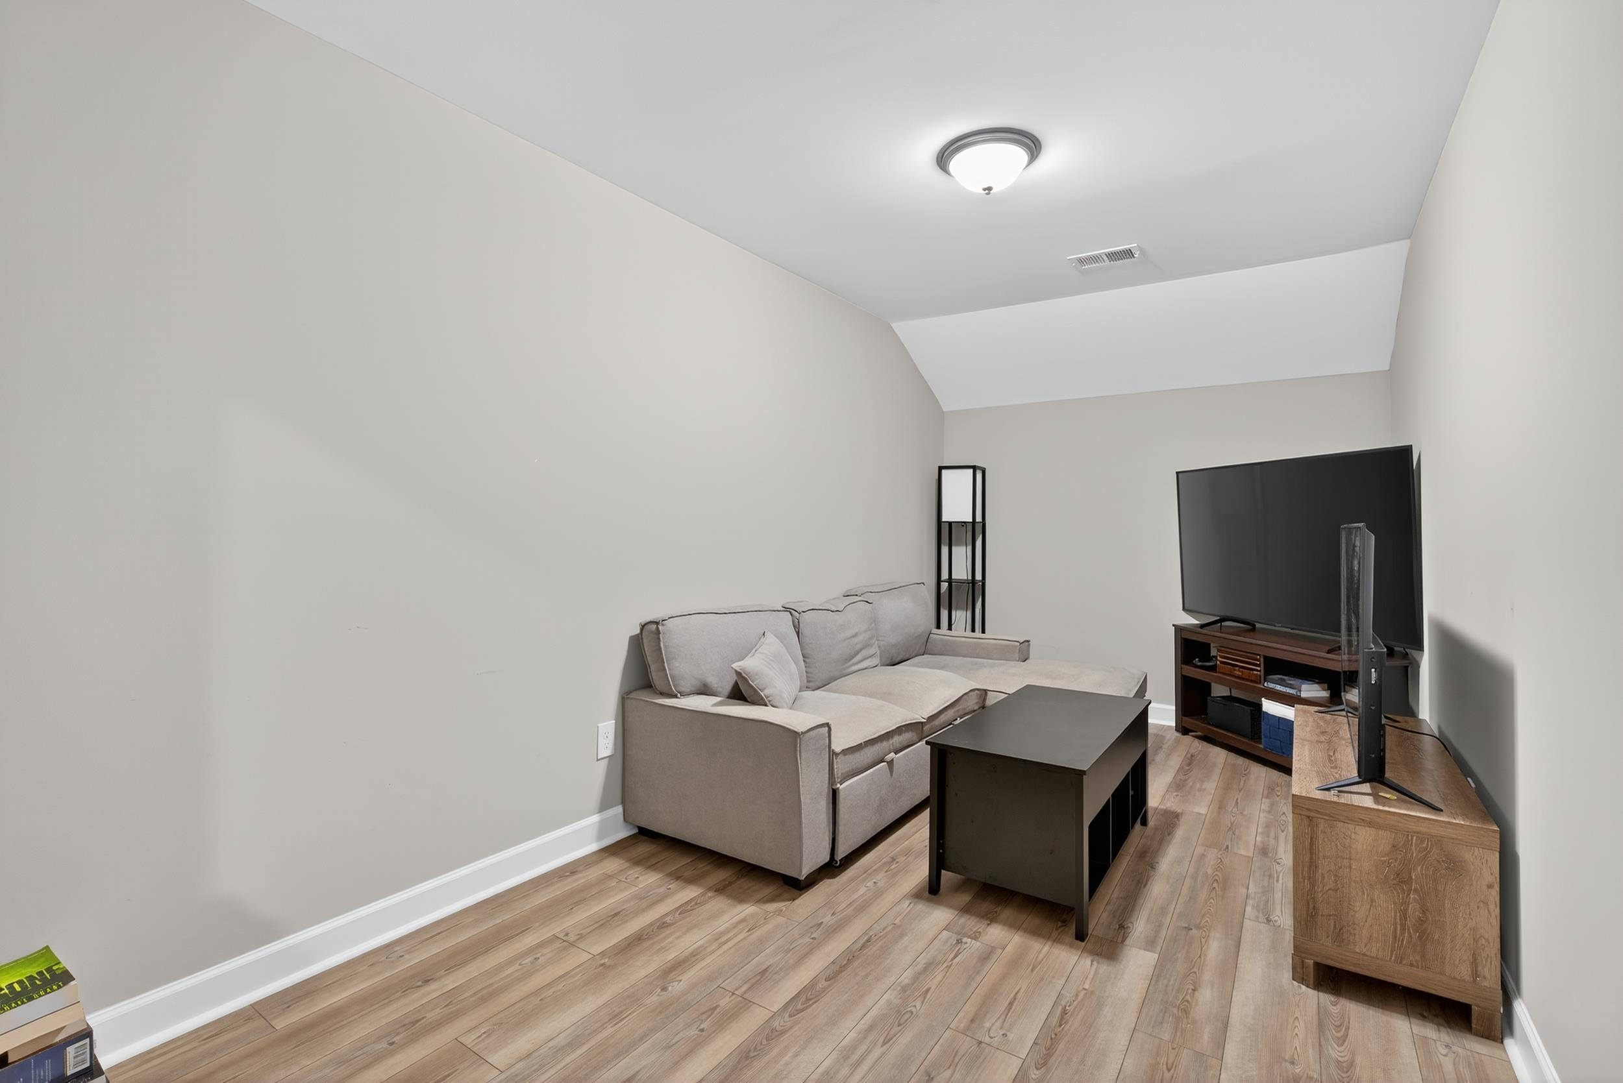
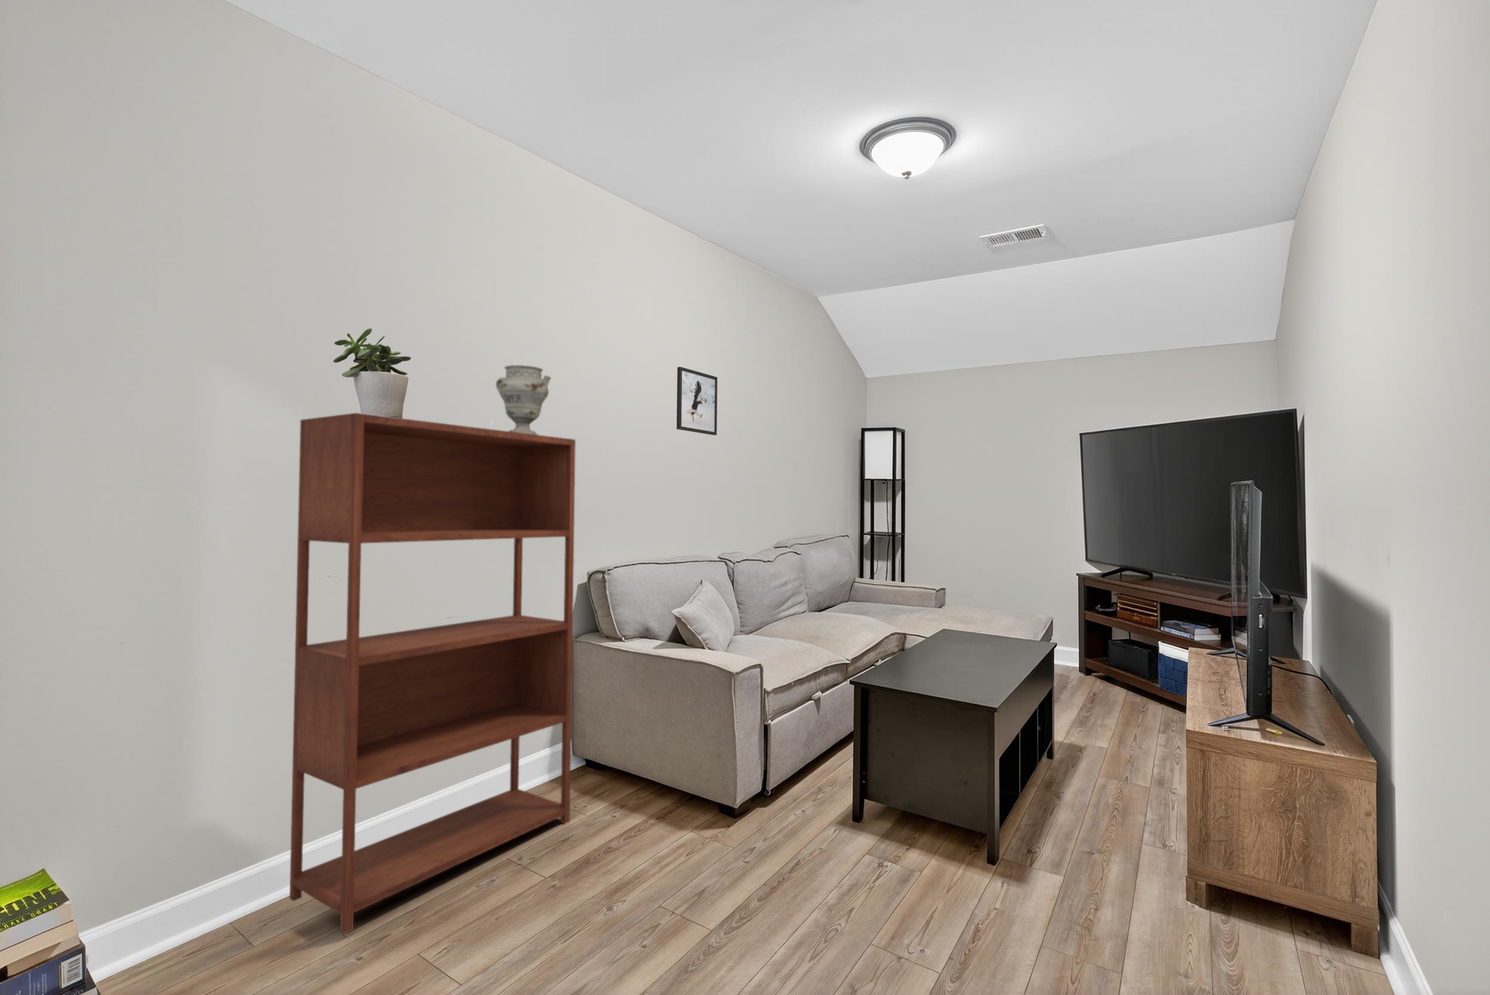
+ potted plant [333,328,412,419]
+ bookshelf [289,412,576,934]
+ decorative vase [495,364,552,435]
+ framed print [676,366,718,435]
